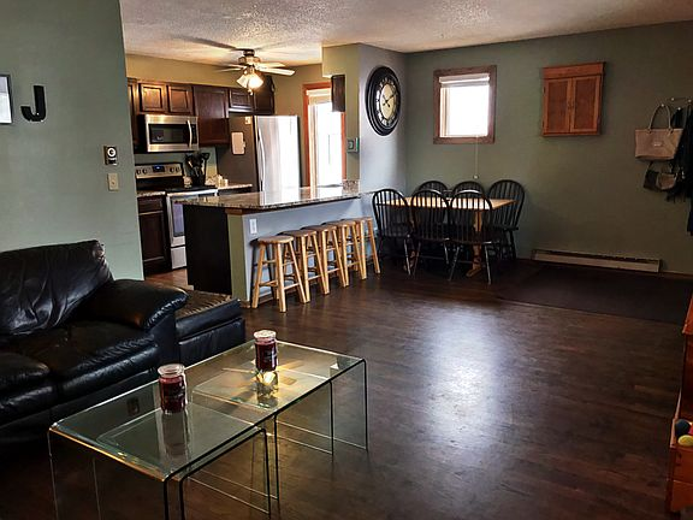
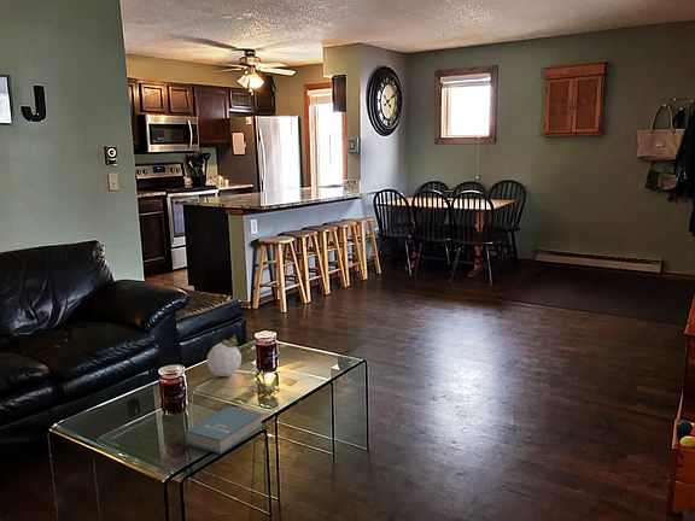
+ book [183,405,264,455]
+ decorative egg [206,334,243,377]
